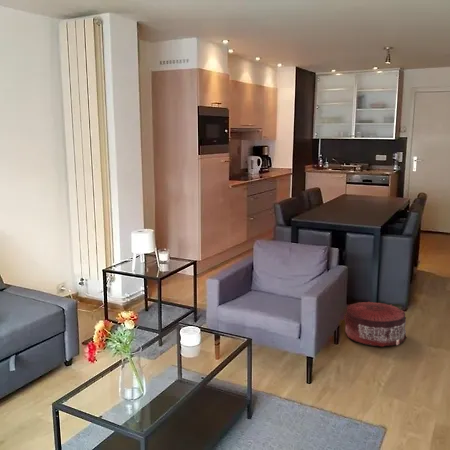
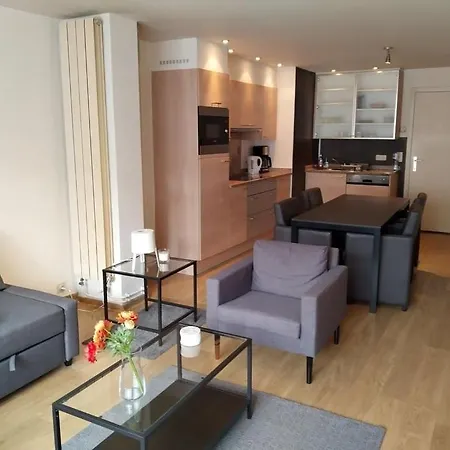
- pouf [344,301,408,348]
